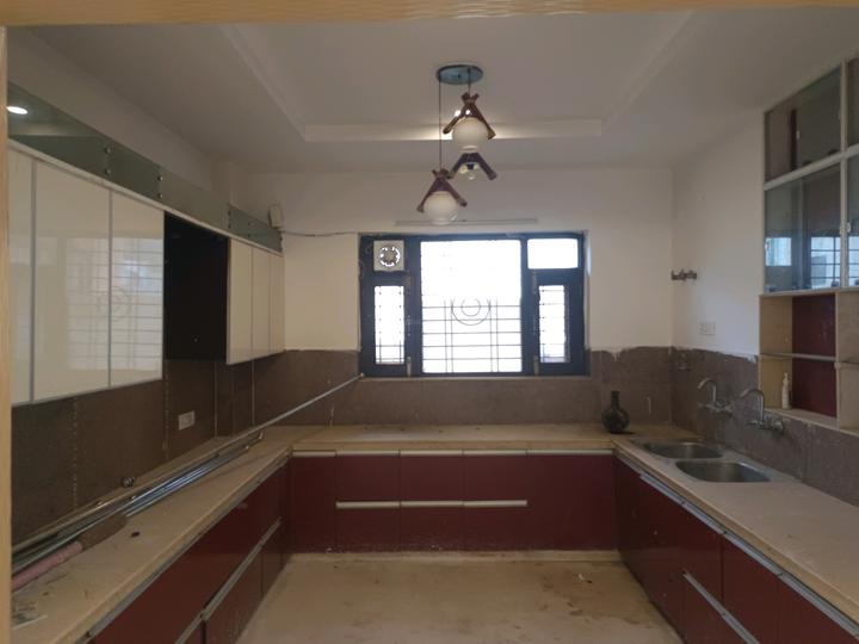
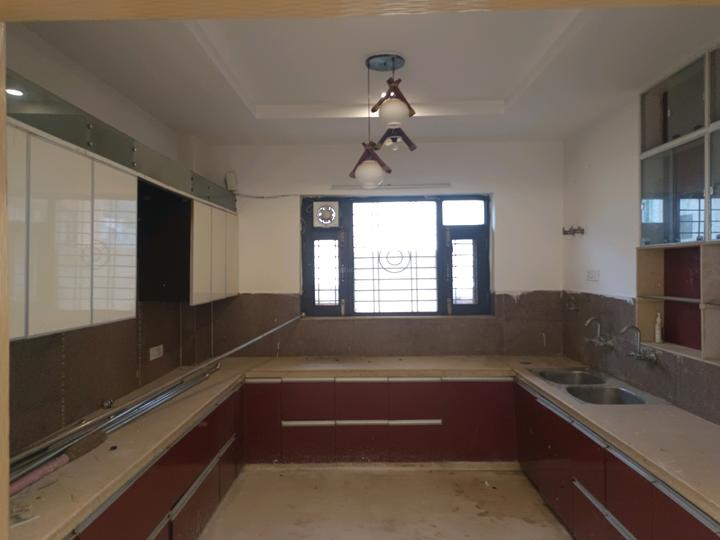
- vase [600,388,631,434]
